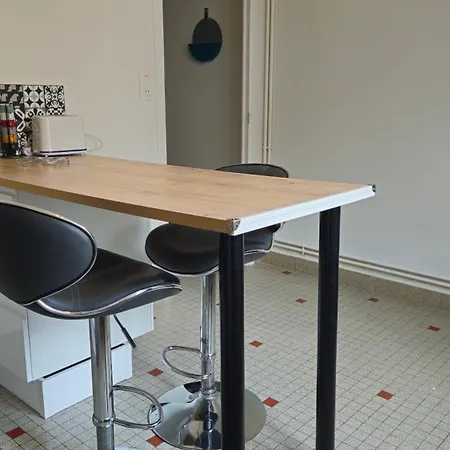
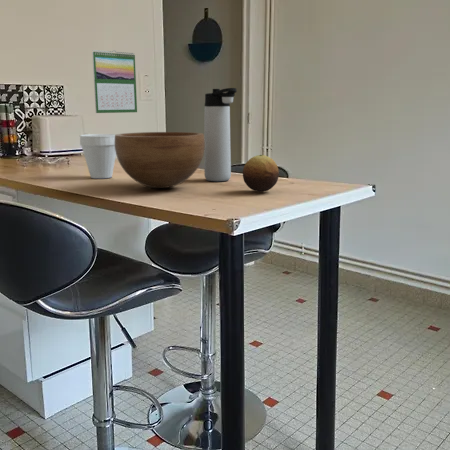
+ calendar [91,49,138,114]
+ bowl [114,131,205,189]
+ thermos bottle [203,87,238,182]
+ cup [79,133,117,179]
+ fruit [242,154,280,193]
